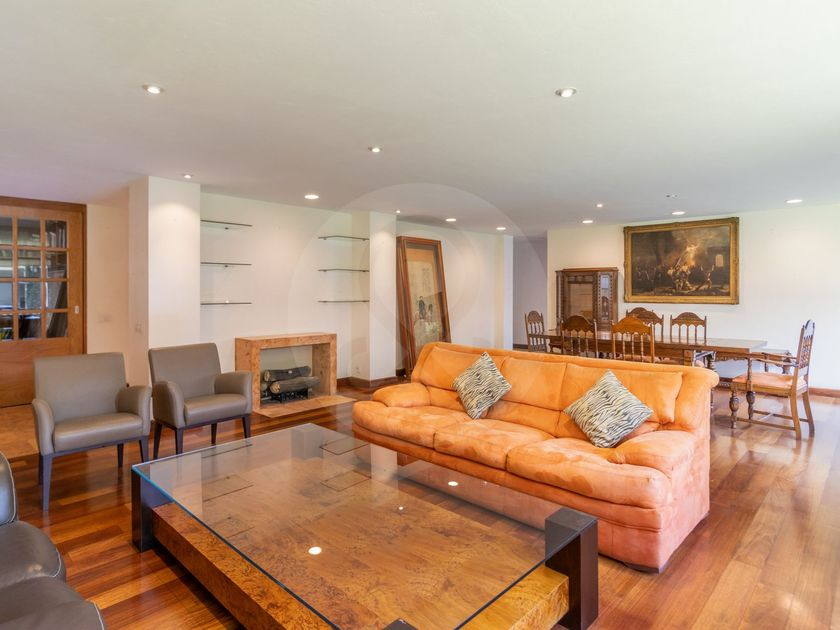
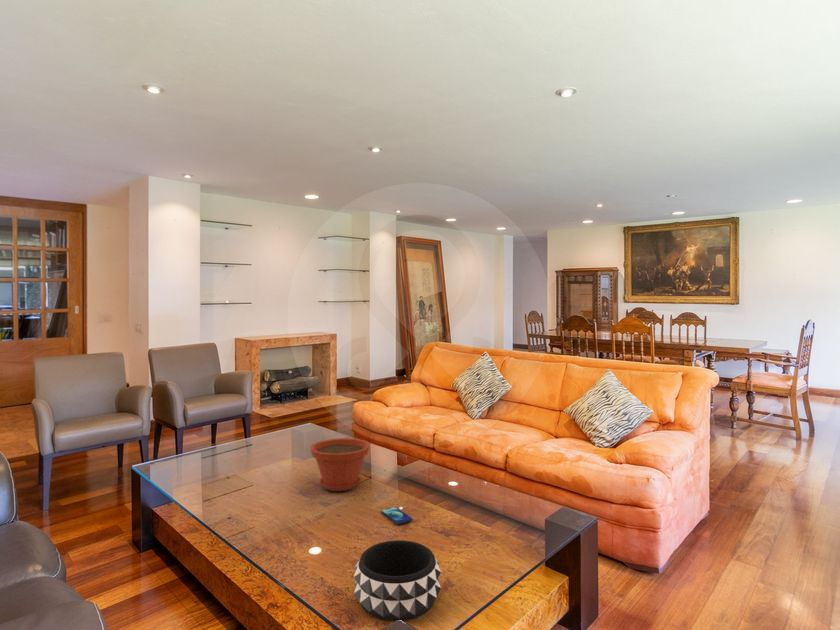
+ smartphone [381,506,413,525]
+ plant pot [309,437,371,492]
+ decorative bowl [353,539,442,623]
